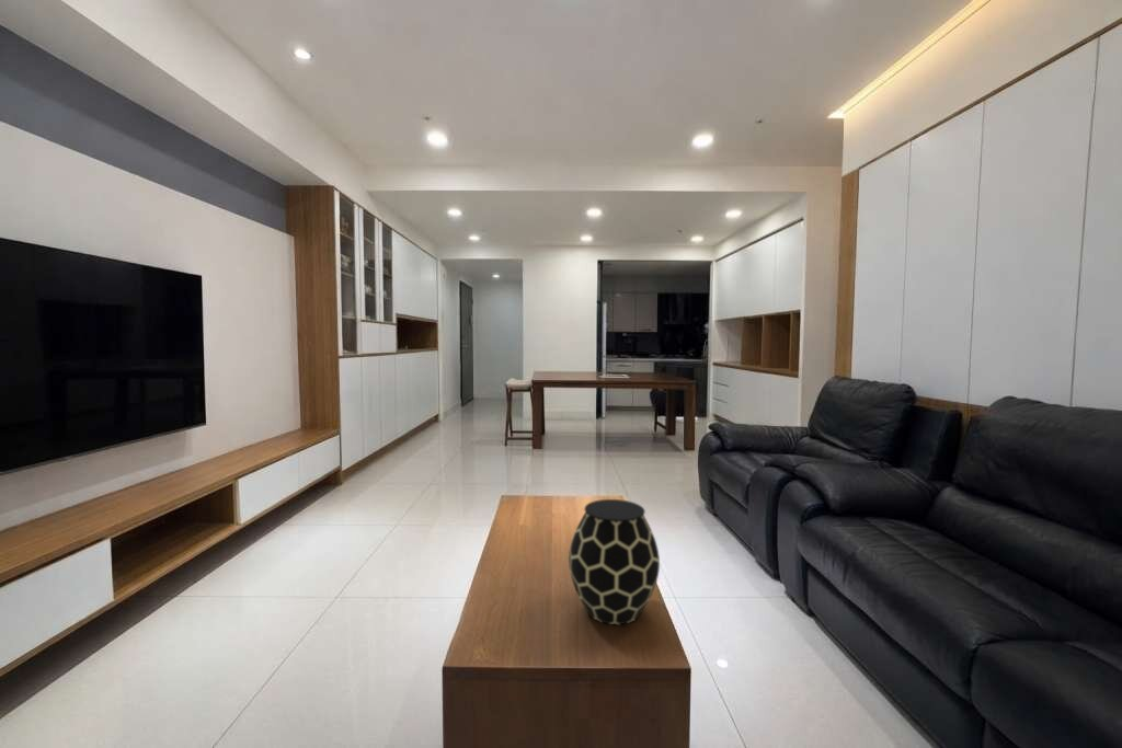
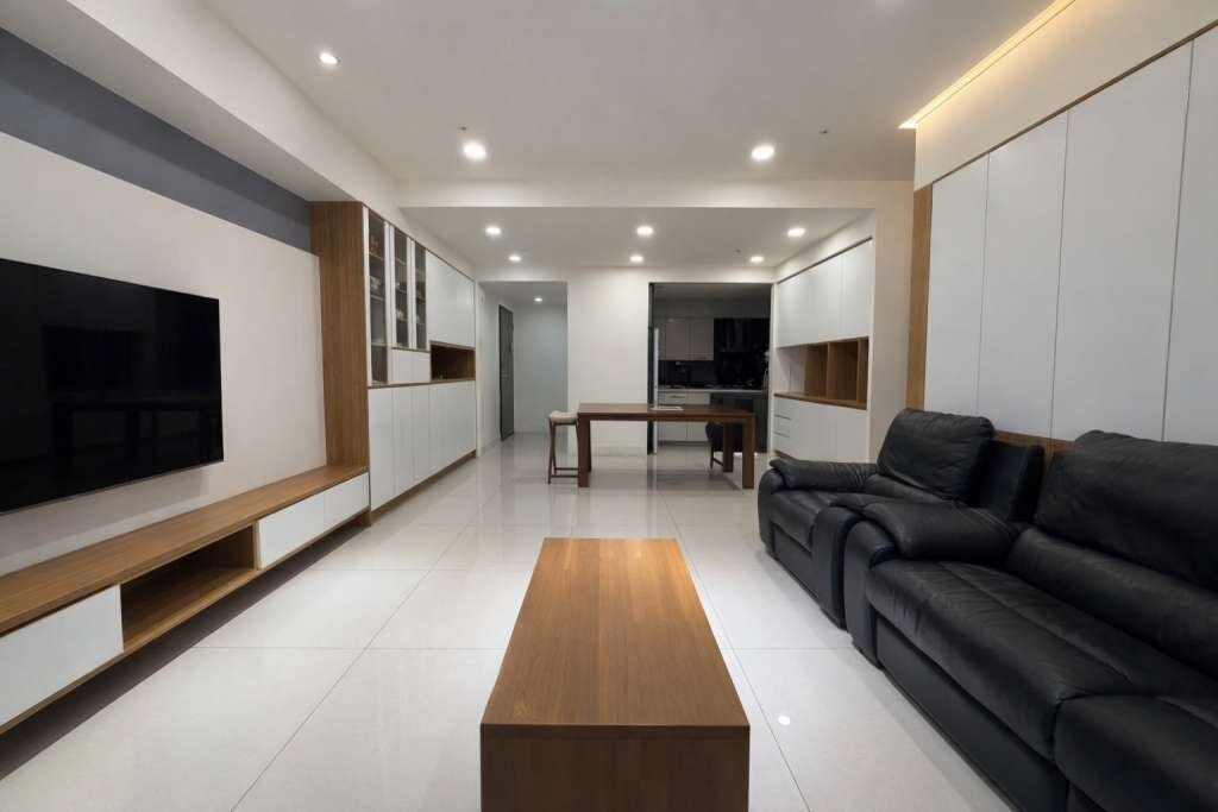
- vase [568,498,661,625]
